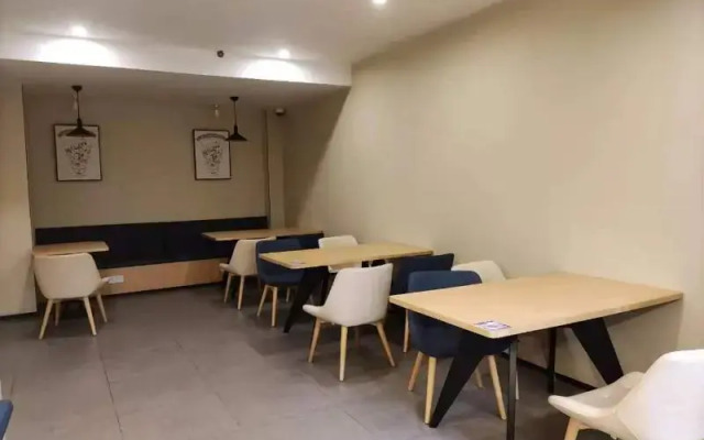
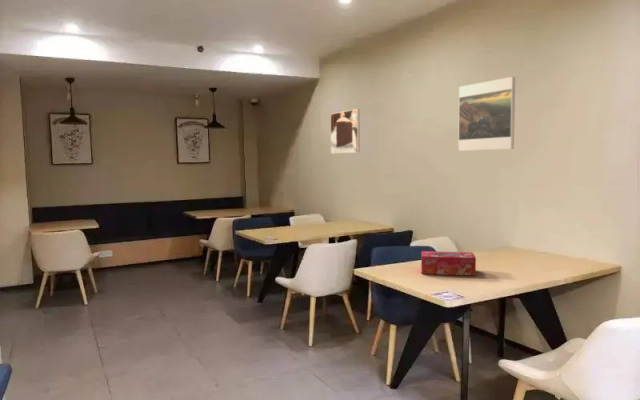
+ tissue box [420,250,477,276]
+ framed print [457,76,516,152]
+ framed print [329,108,361,154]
